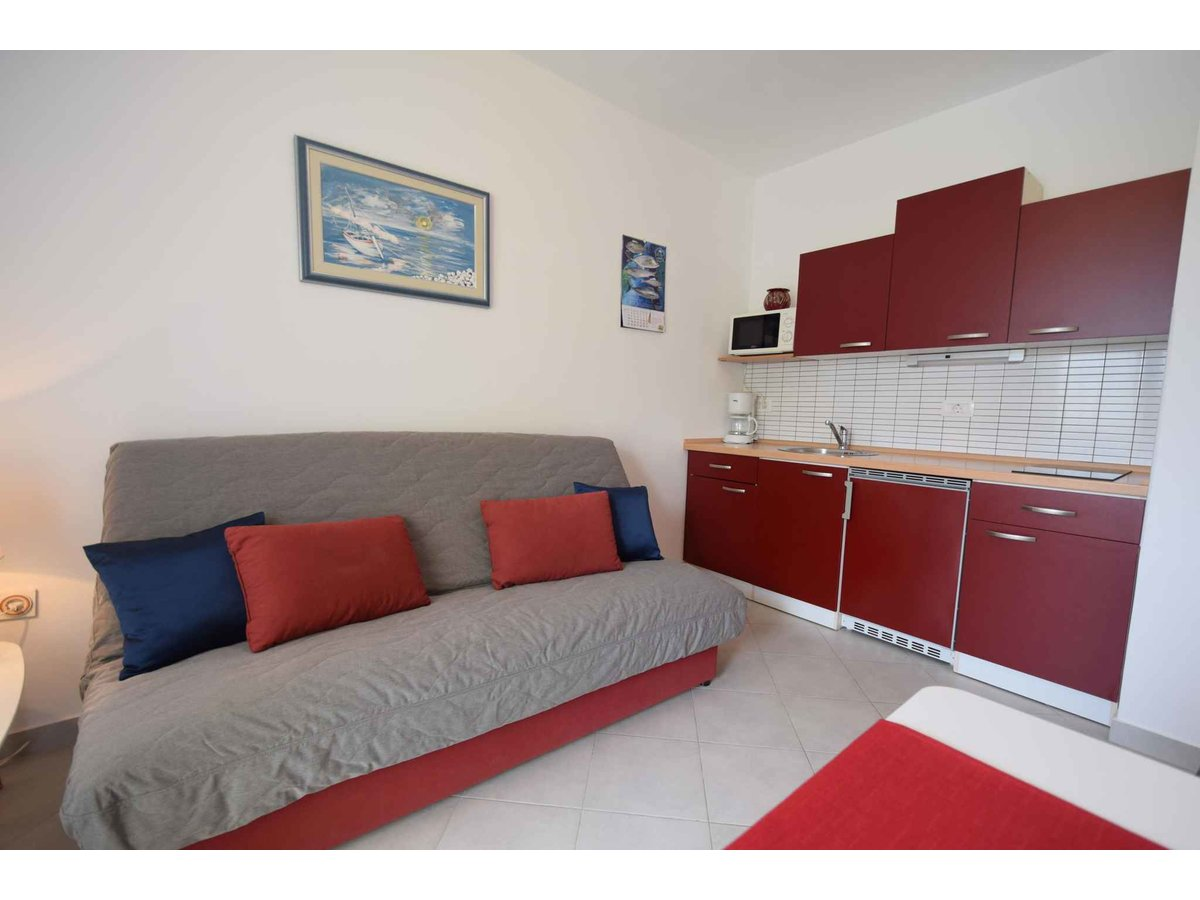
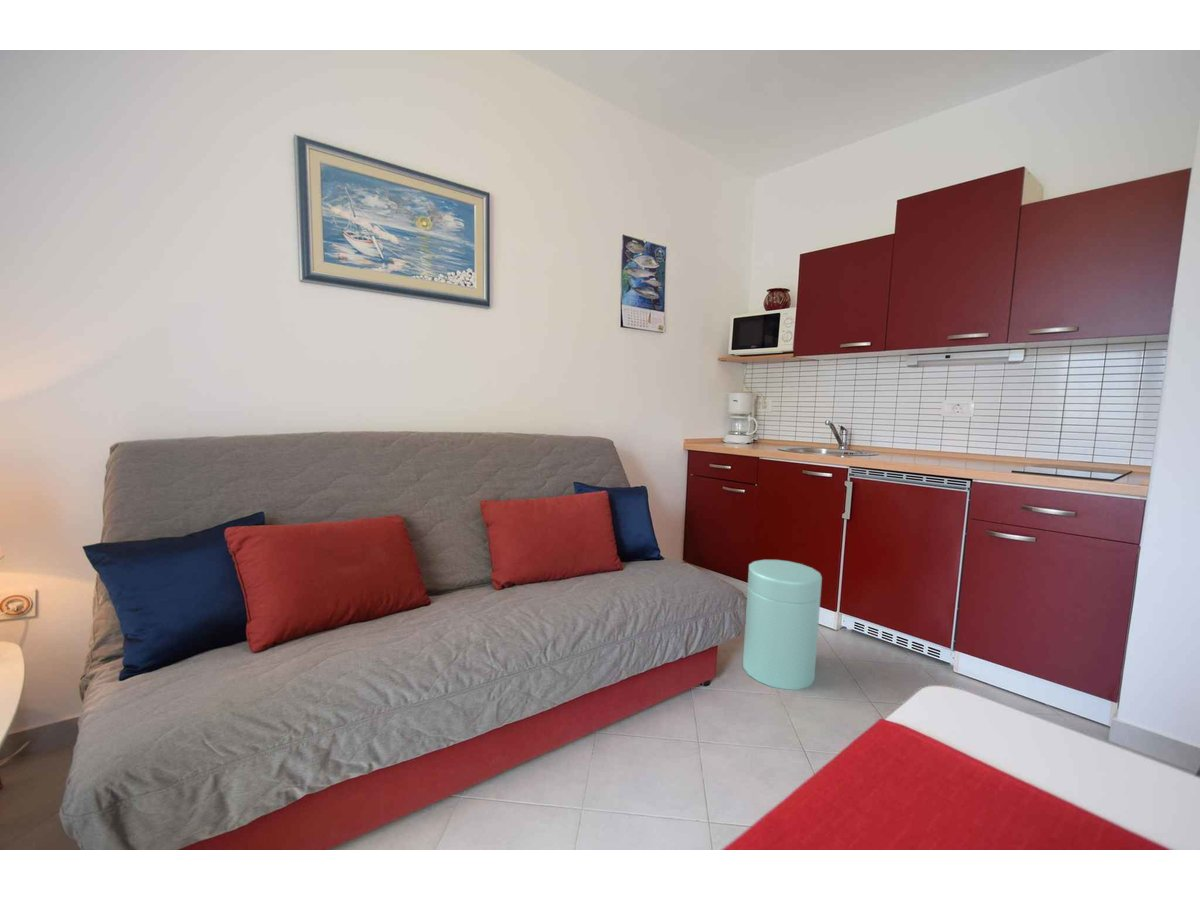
+ trash can [742,559,823,691]
